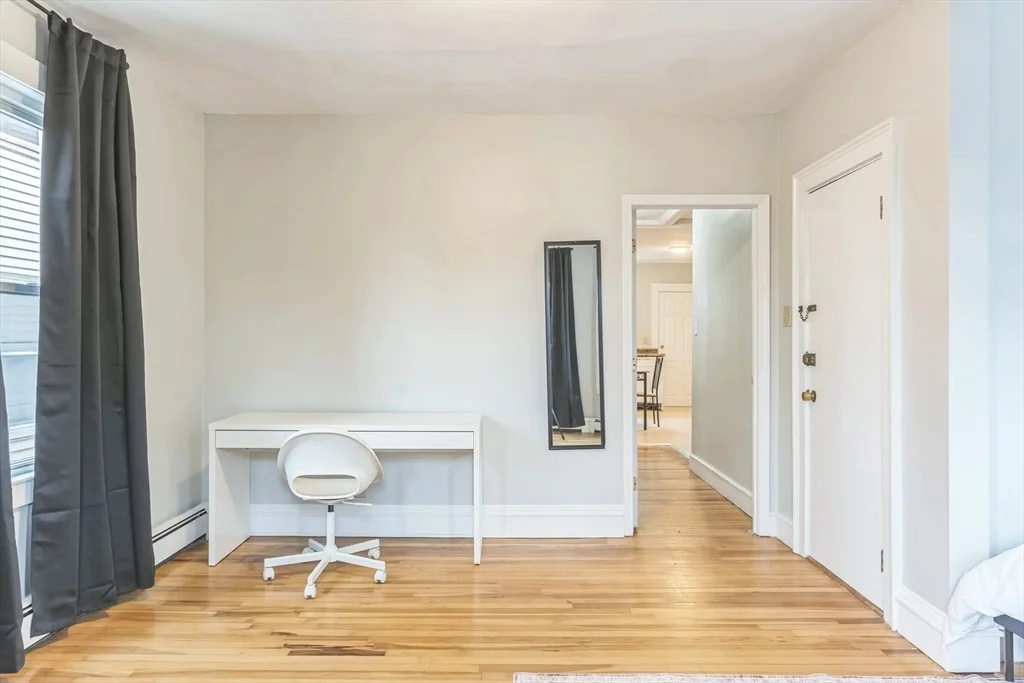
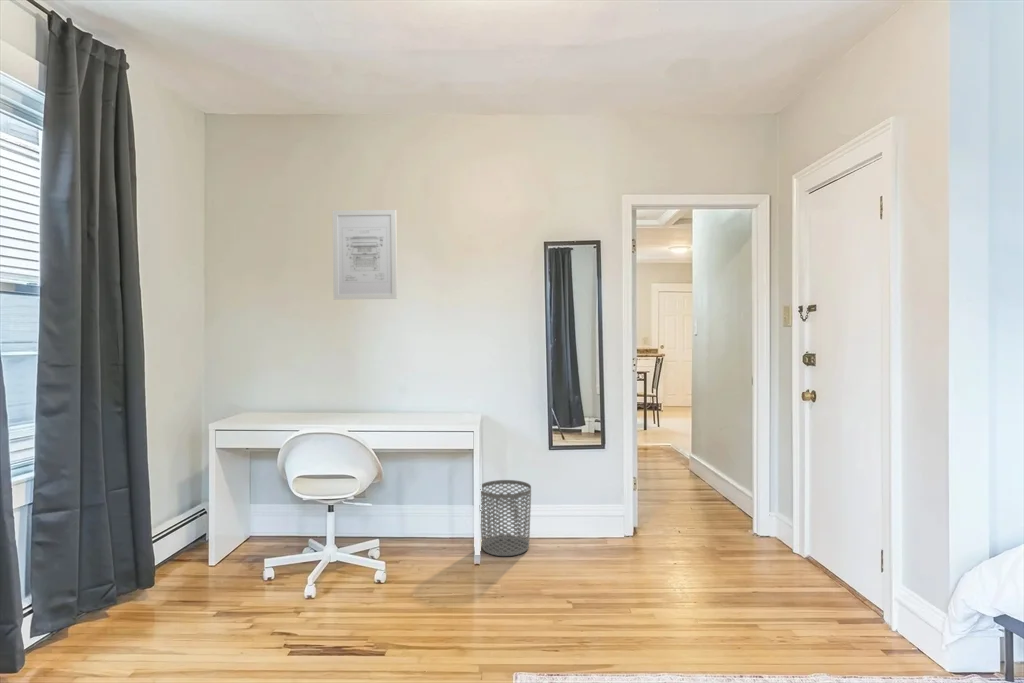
+ wall art [331,209,398,301]
+ waste bin [480,479,532,557]
